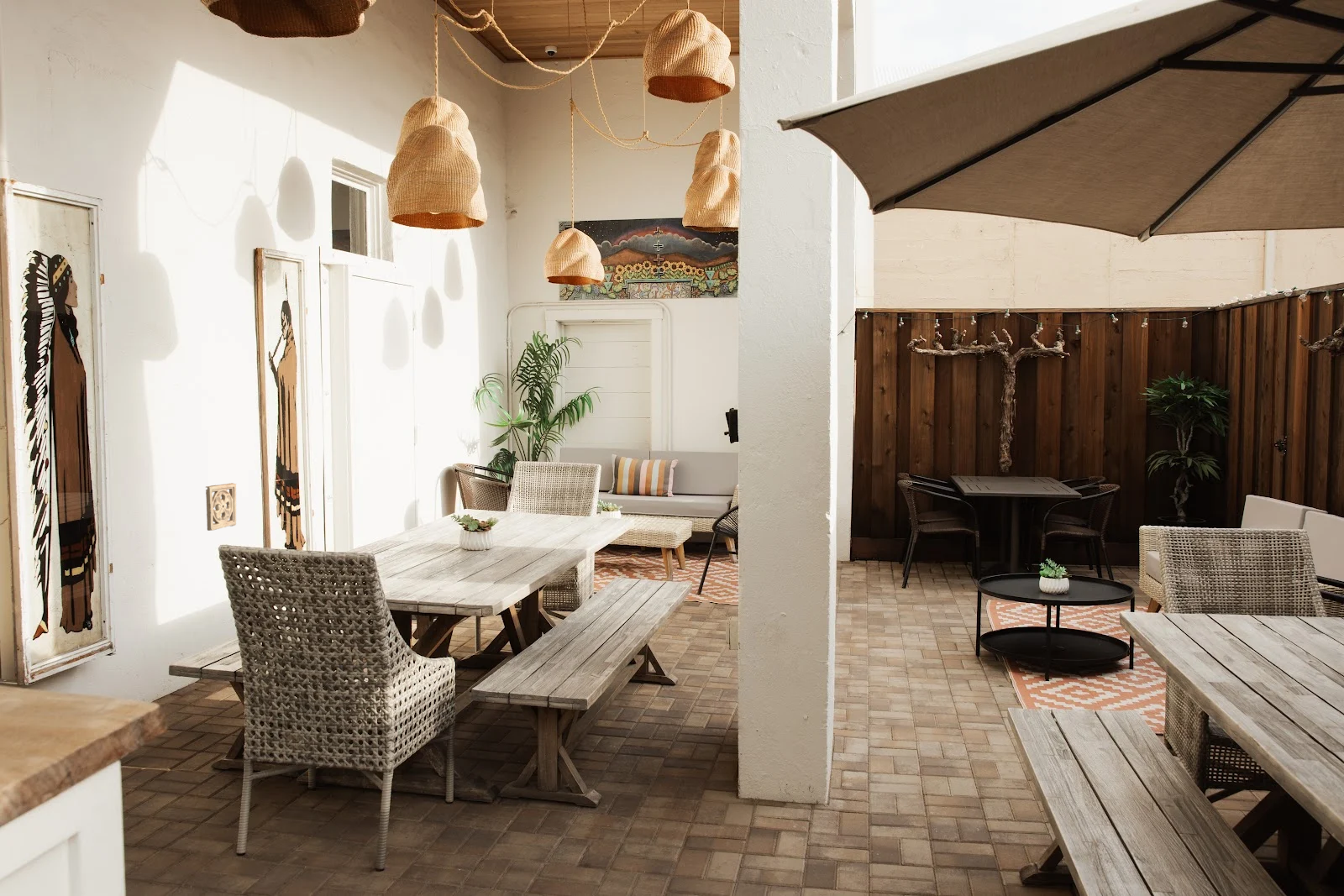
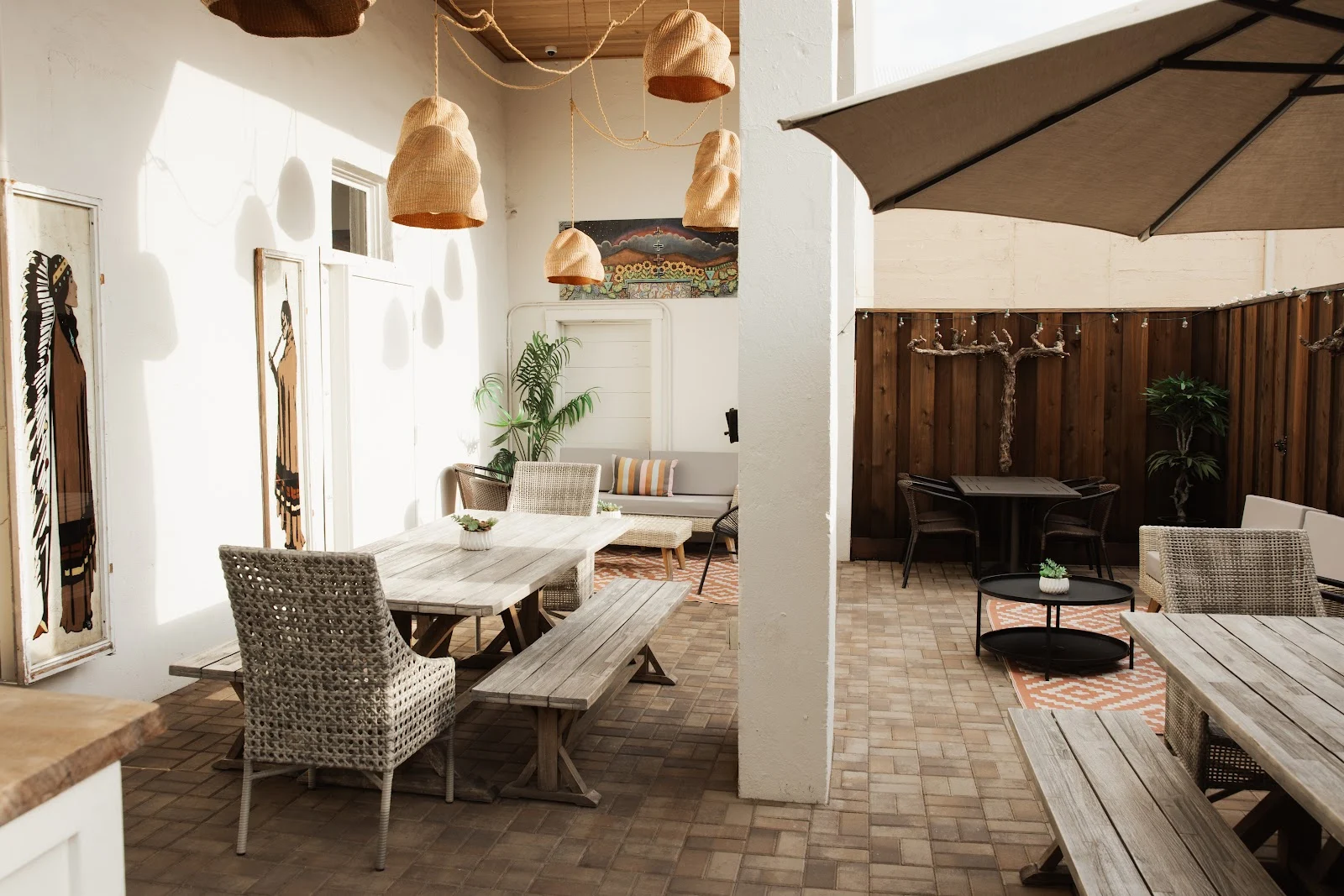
- wall ornament [205,482,237,532]
